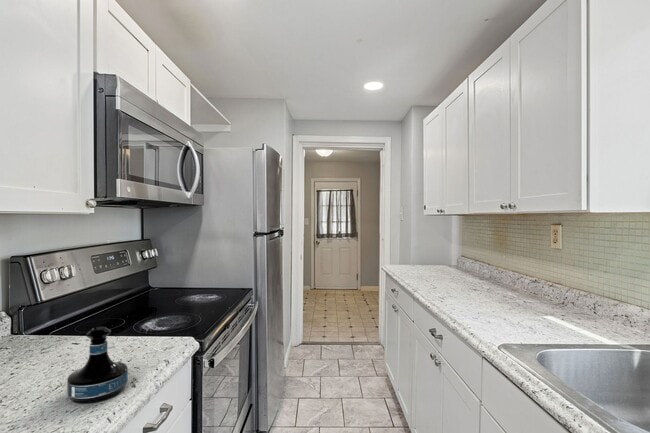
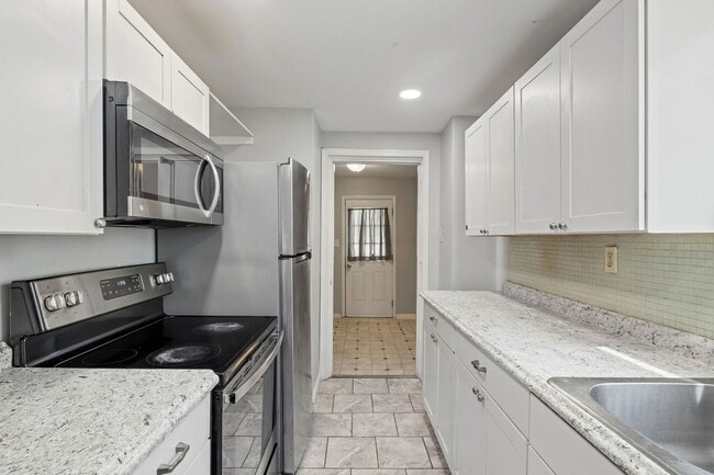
- tequila bottle [66,326,129,404]
